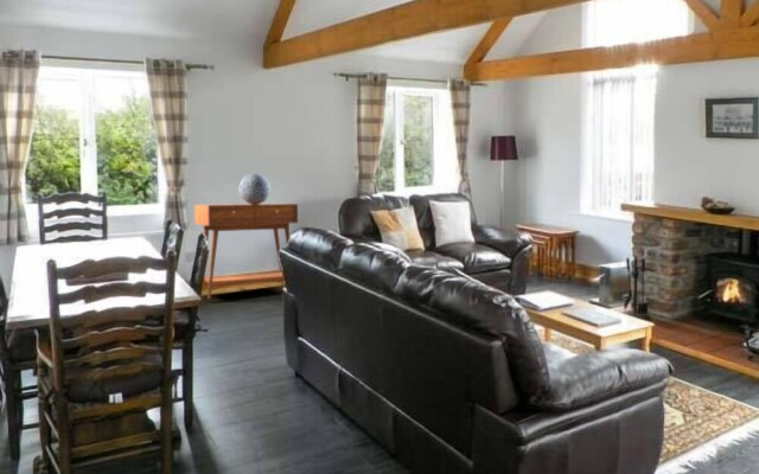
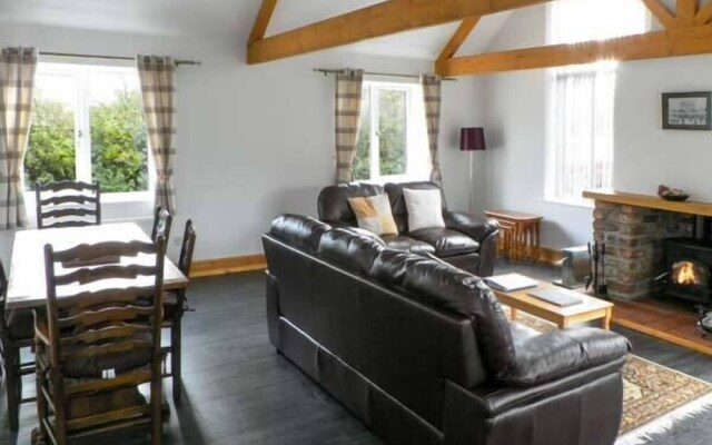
- console table [193,203,299,301]
- decorative sphere [237,172,272,205]
